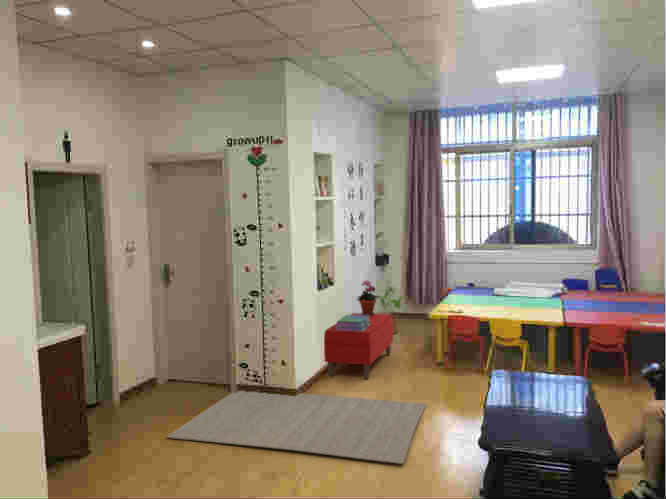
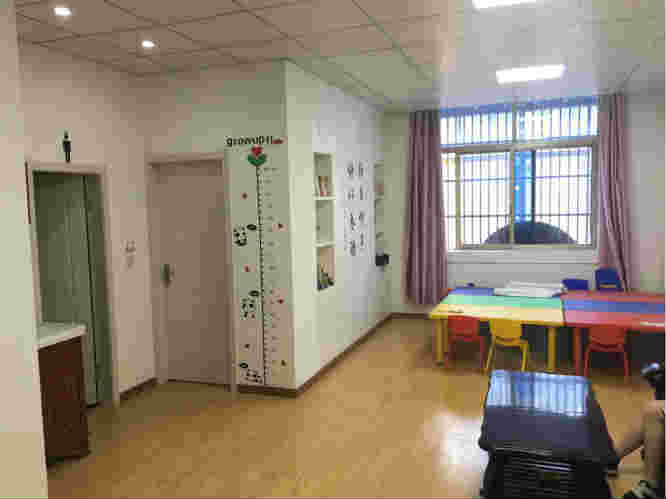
- bench [323,312,394,380]
- house plant [378,286,407,335]
- potted plant [356,279,379,316]
- stack of books [336,314,371,331]
- rug [166,390,428,465]
